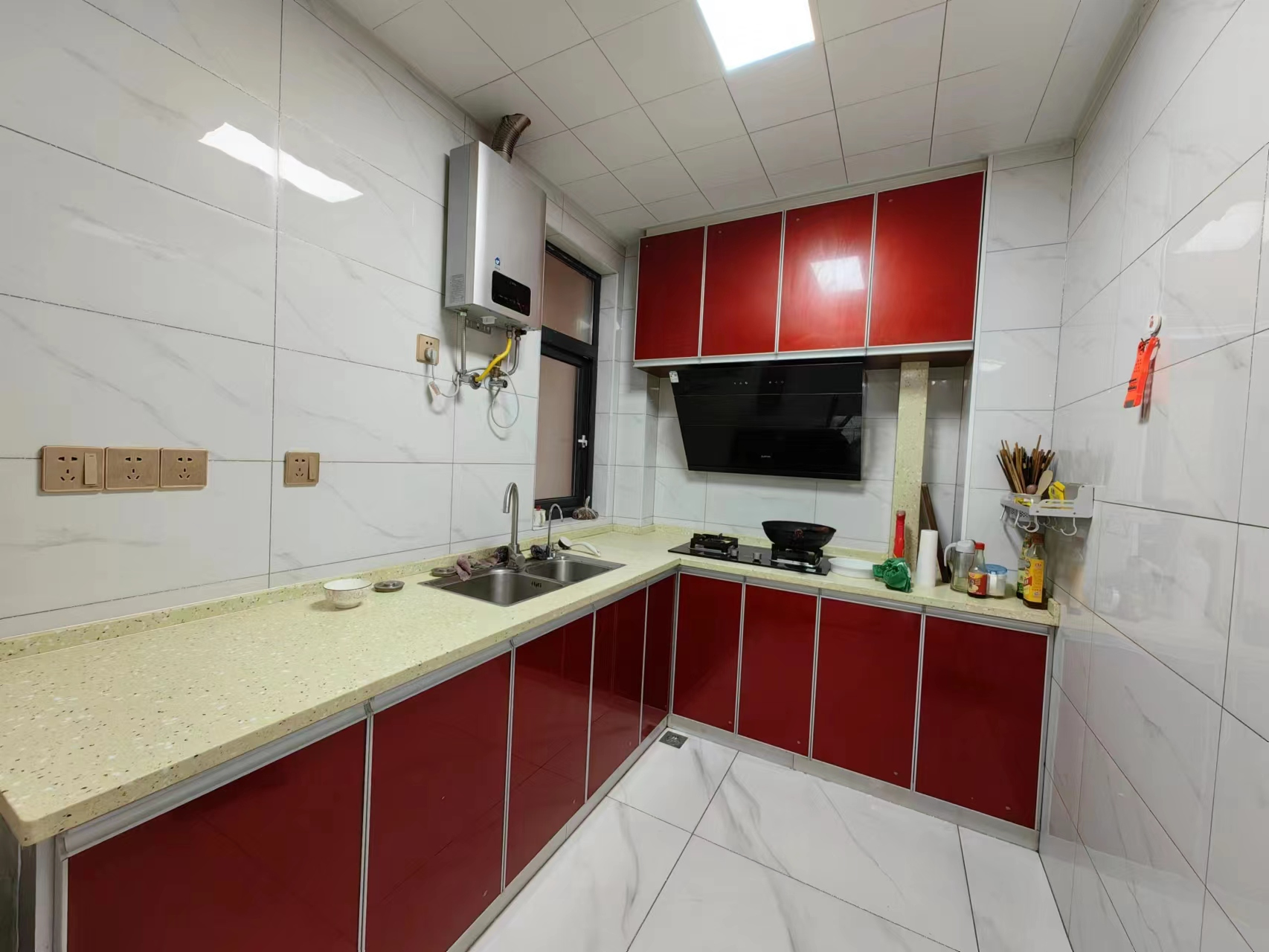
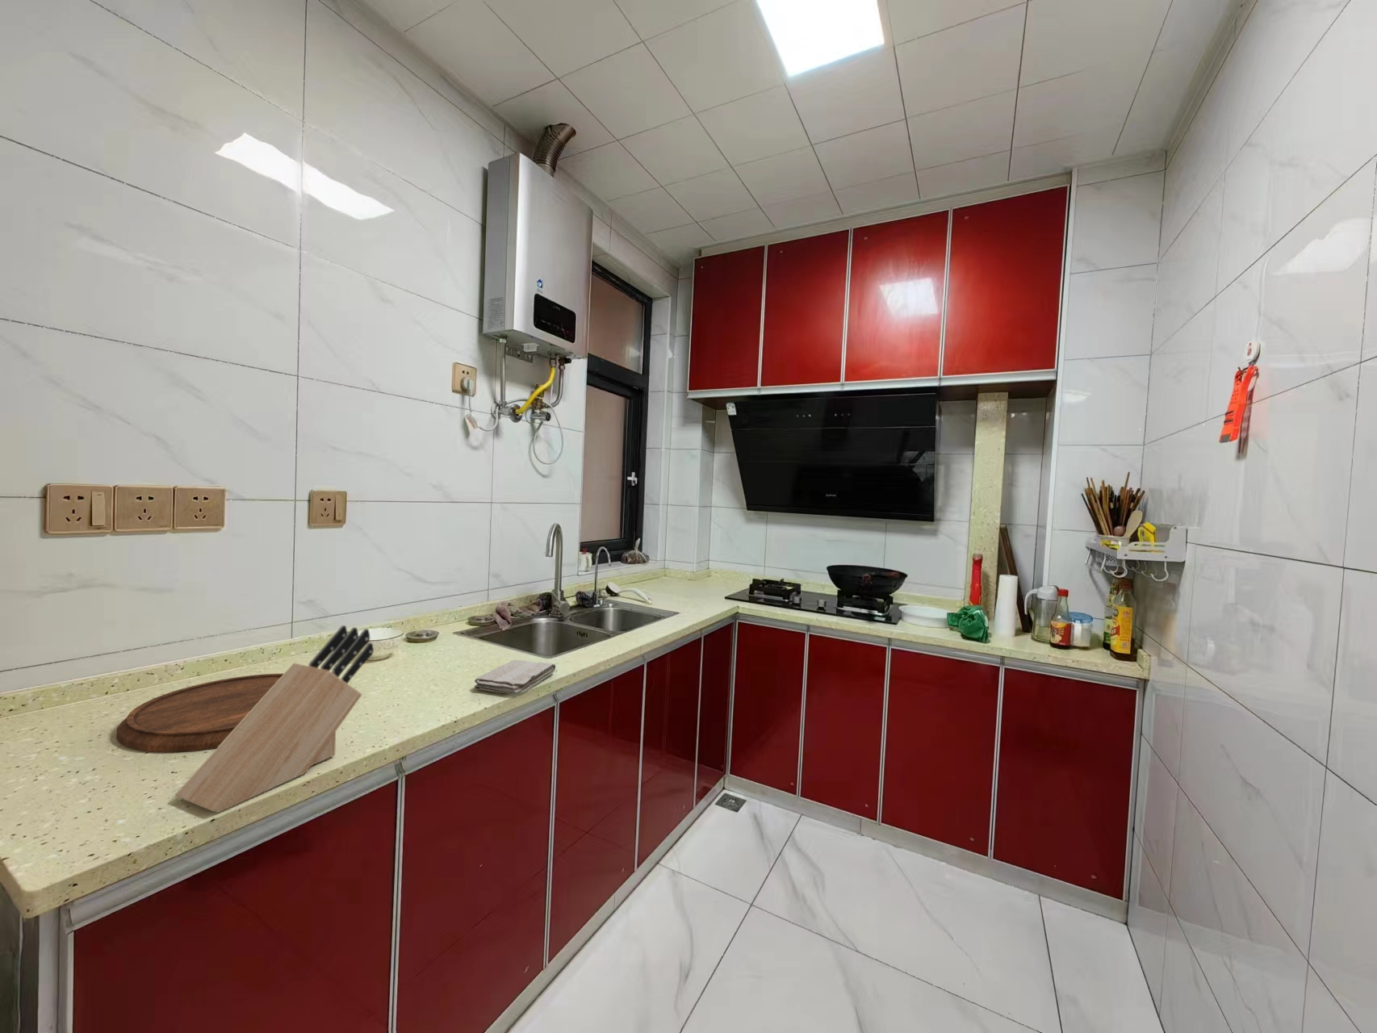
+ knife block [175,625,374,814]
+ cutting board [115,673,284,753]
+ washcloth [474,660,557,694]
